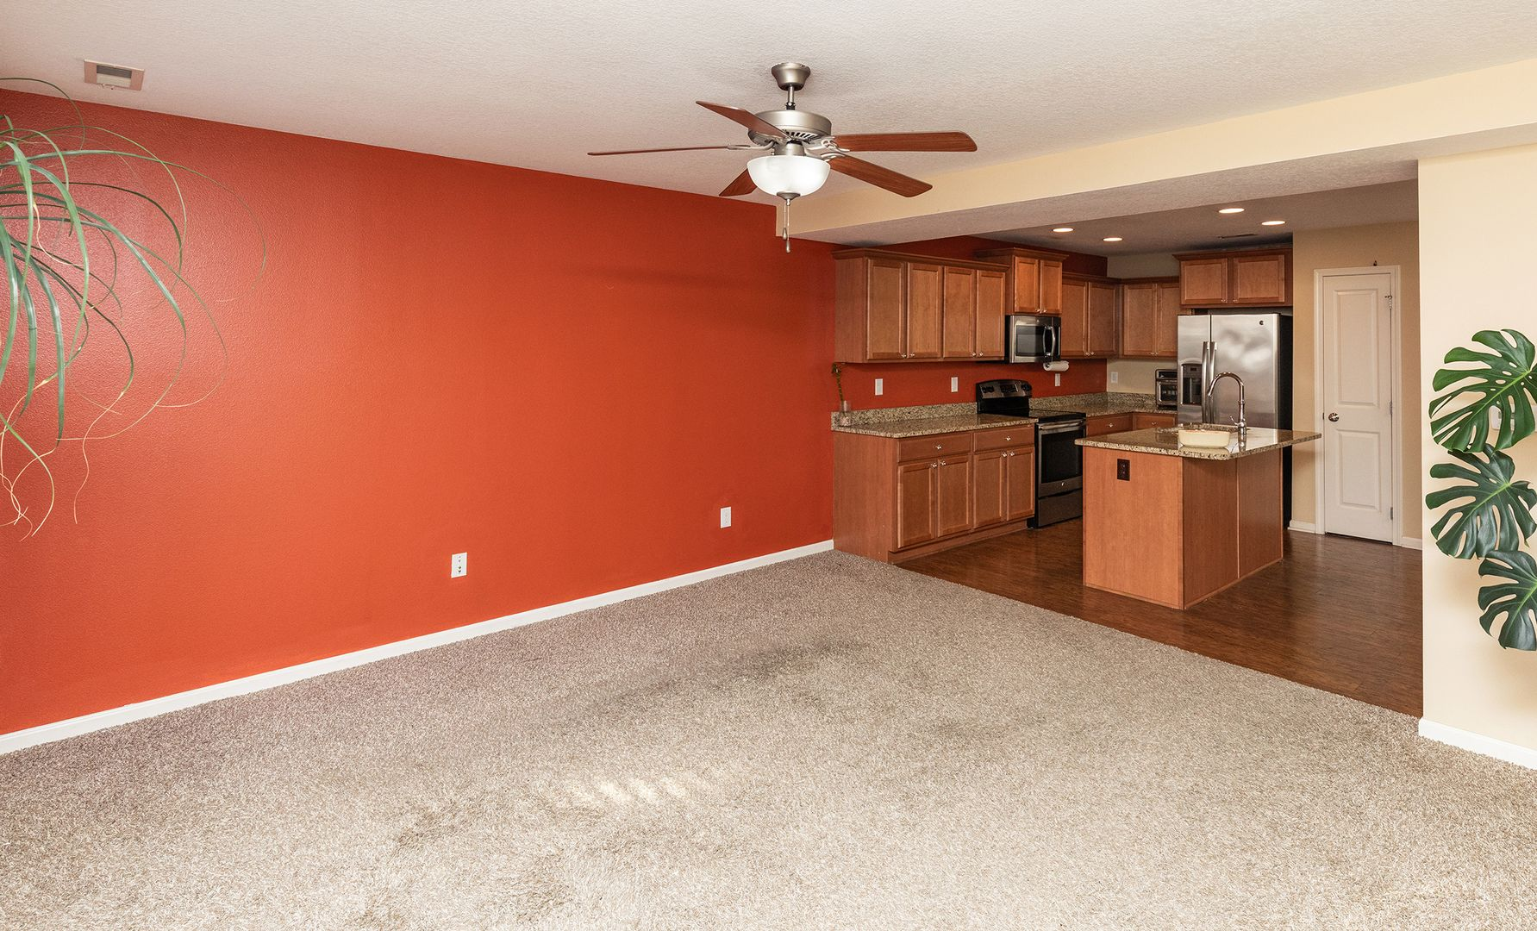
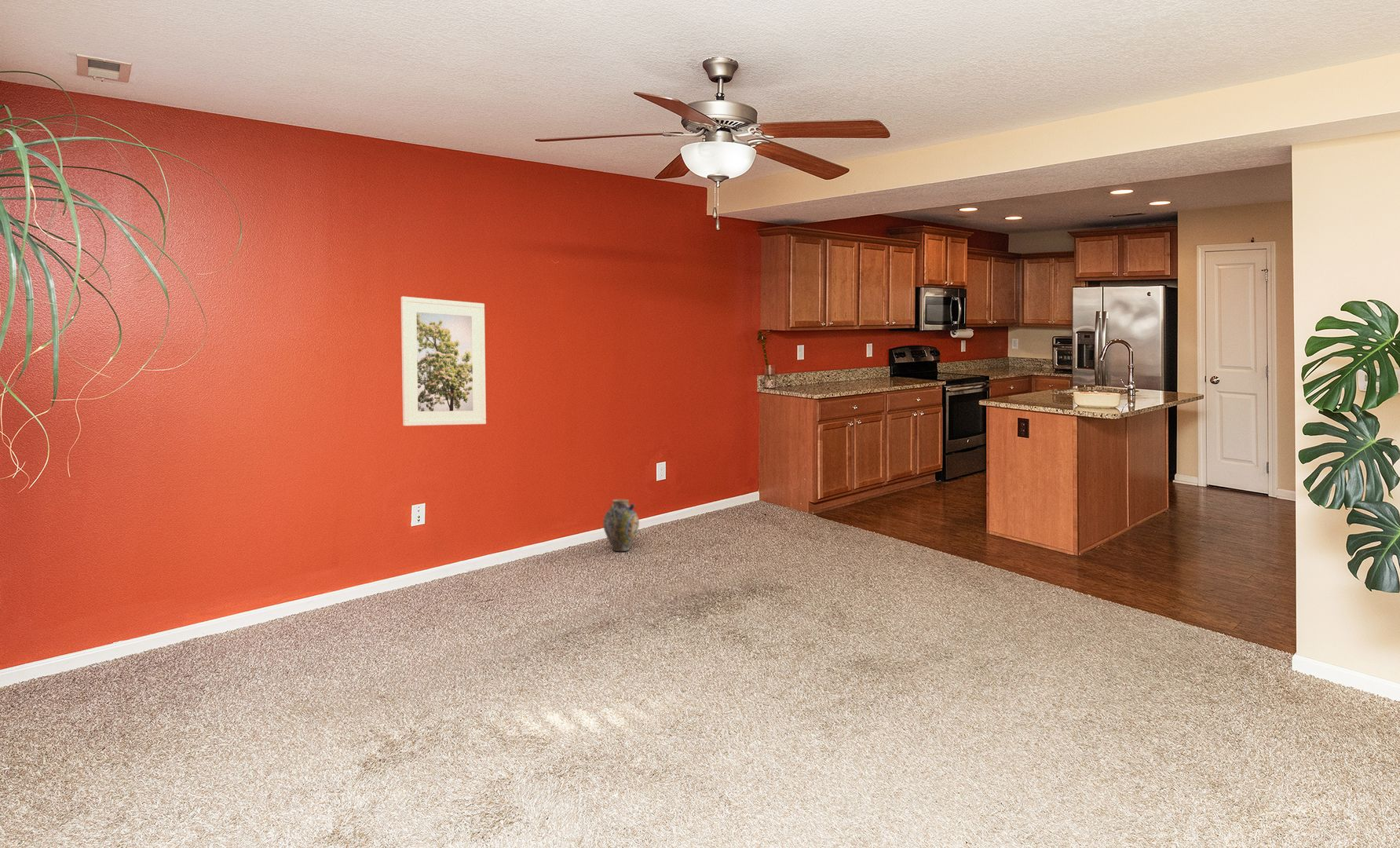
+ ceramic jug [602,499,640,552]
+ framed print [400,296,487,426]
